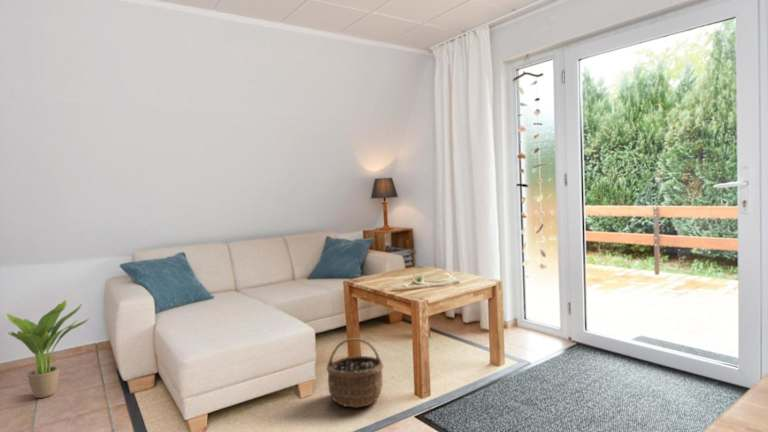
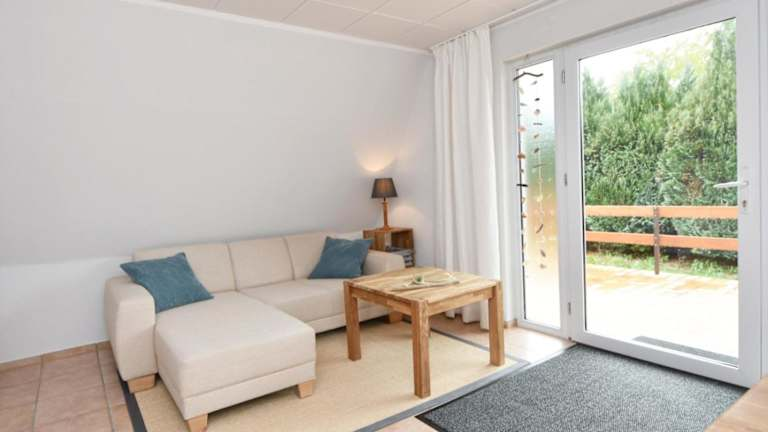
- potted plant [6,300,90,399]
- wicker basket [325,337,384,409]
